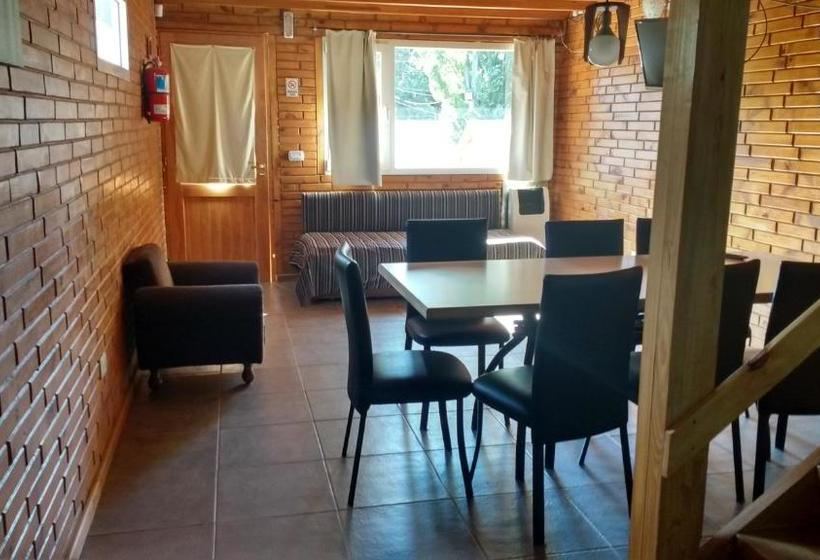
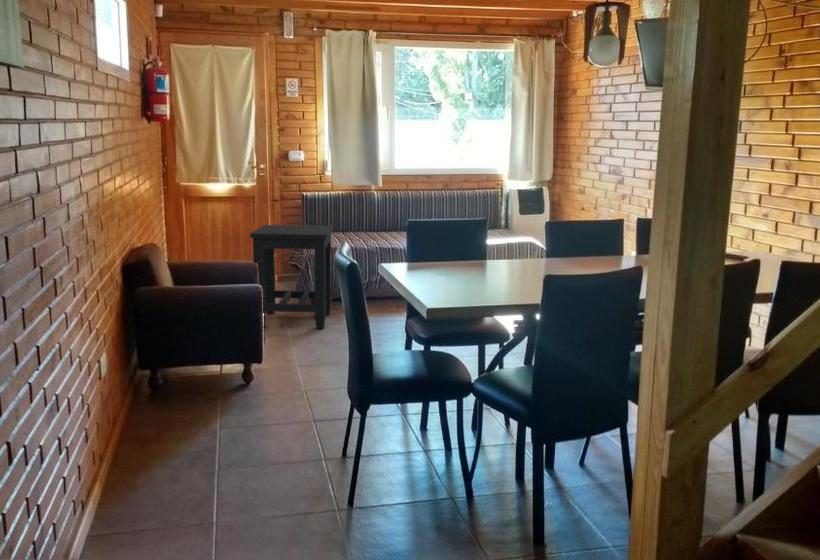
+ side table [249,224,334,330]
